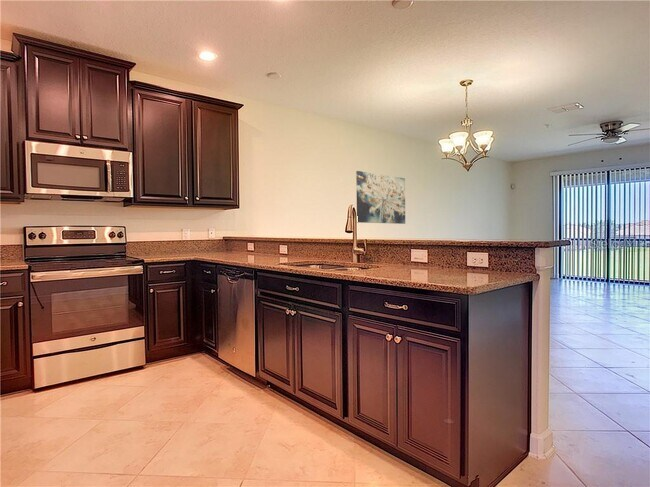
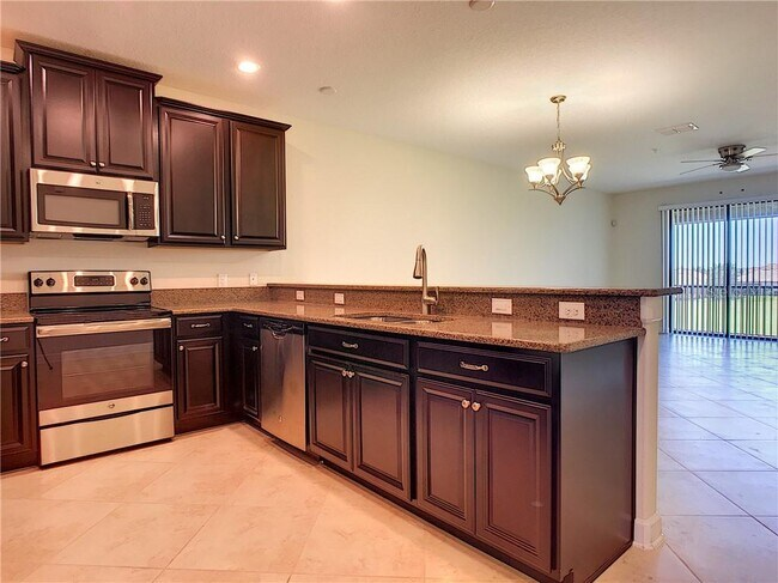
- wall art [355,170,406,225]
